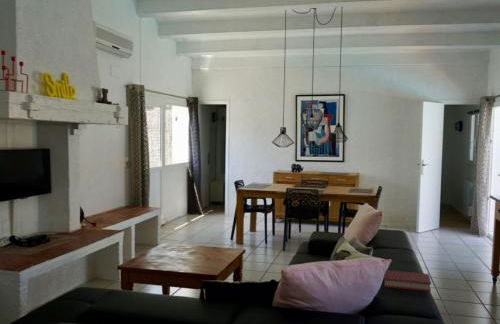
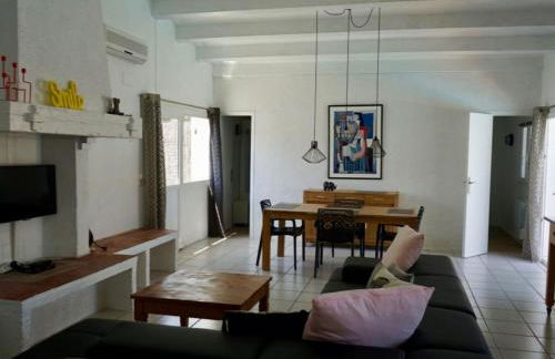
- hardback book [383,269,432,293]
